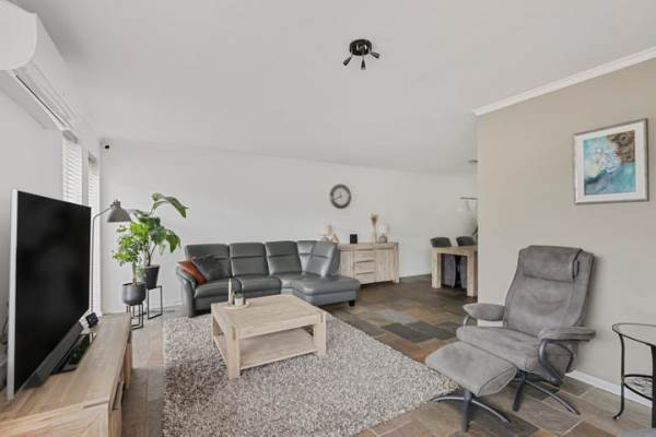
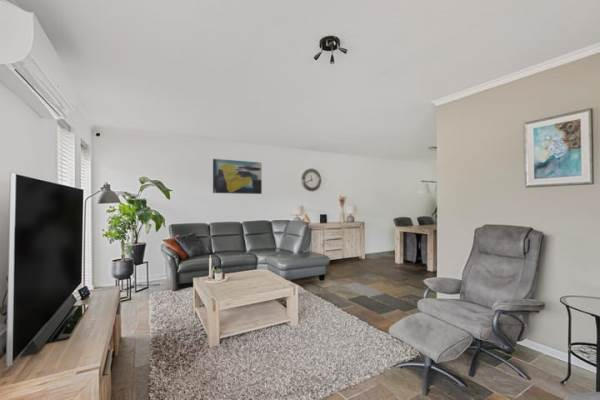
+ wall art [212,158,263,195]
